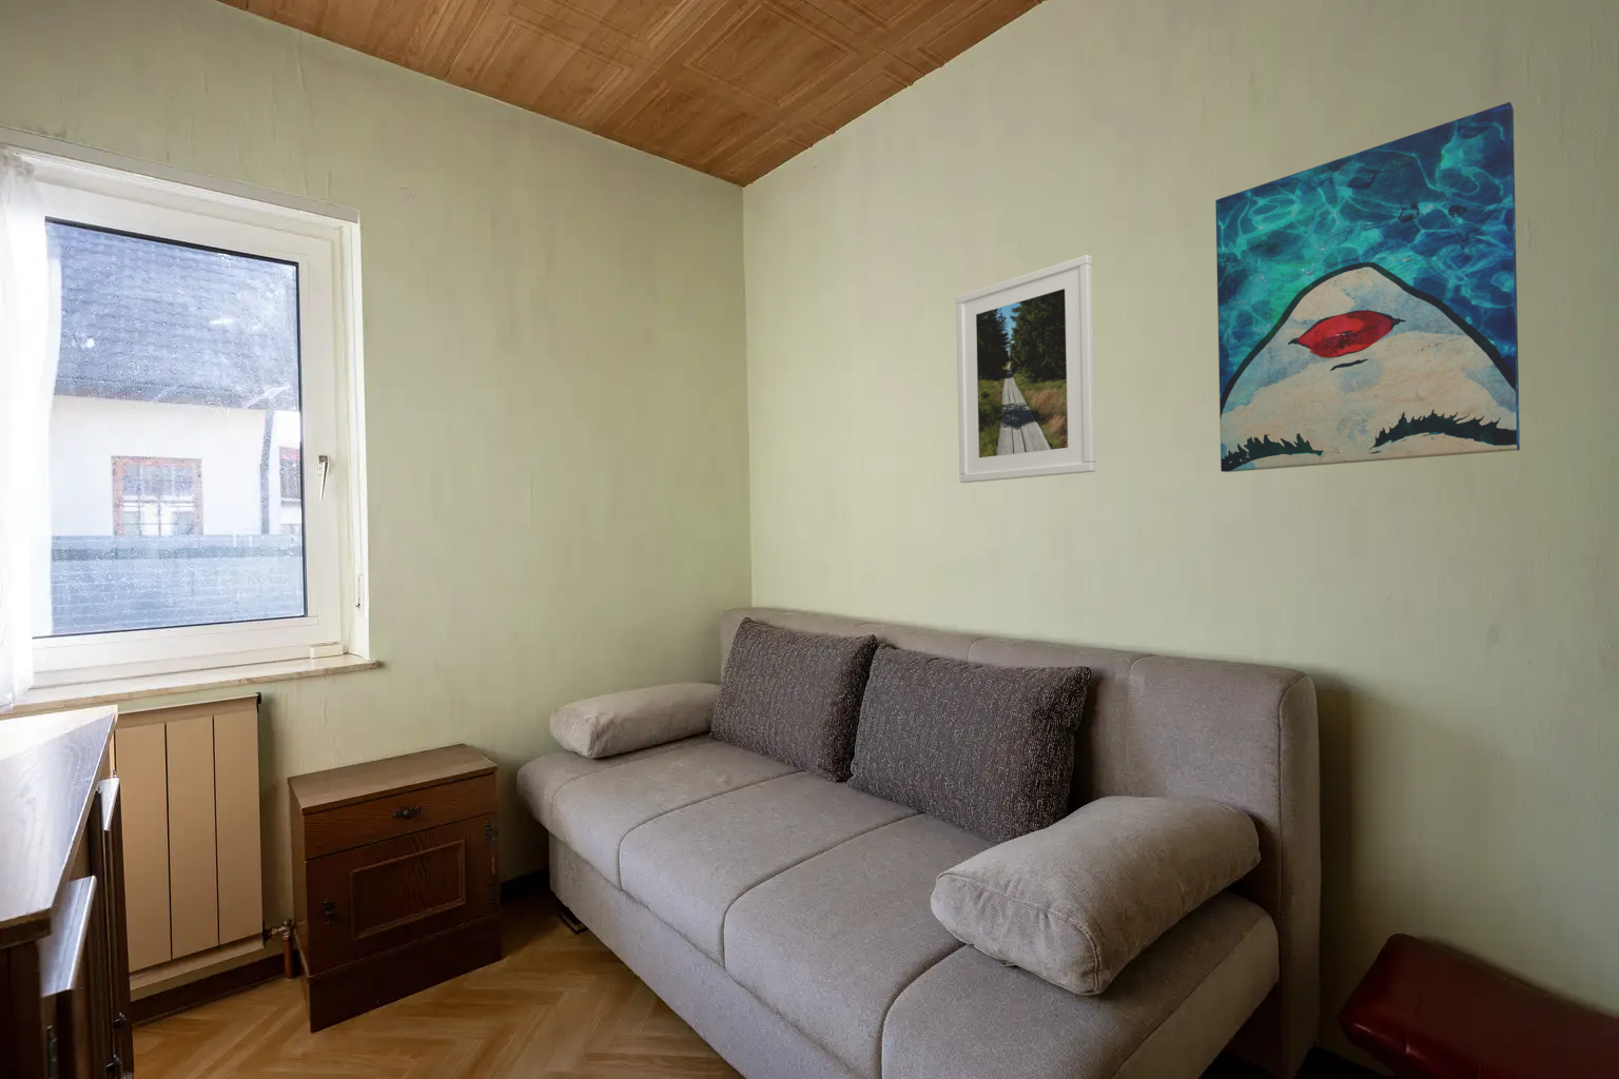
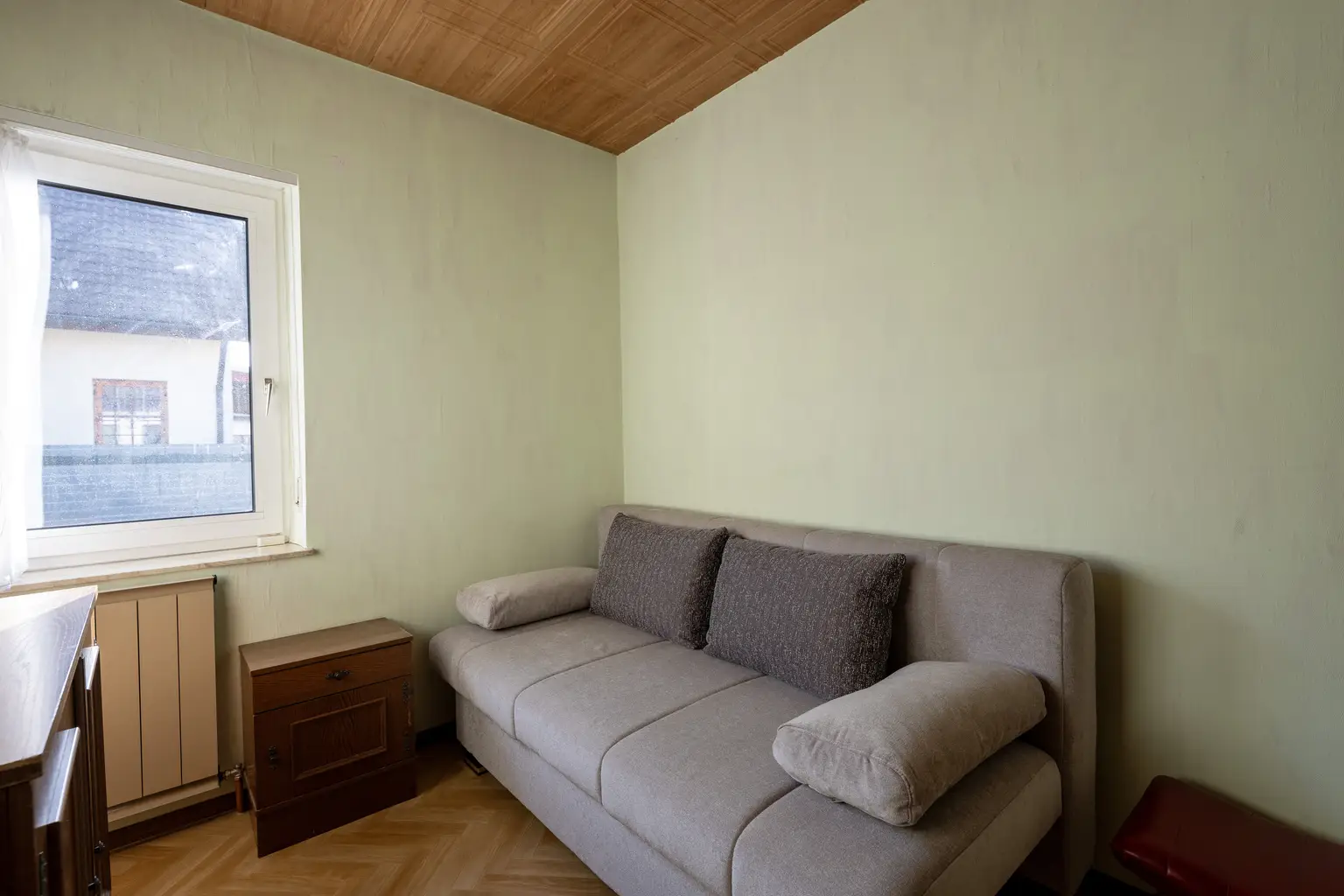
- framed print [955,254,1097,484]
- wall art [1214,101,1521,473]
